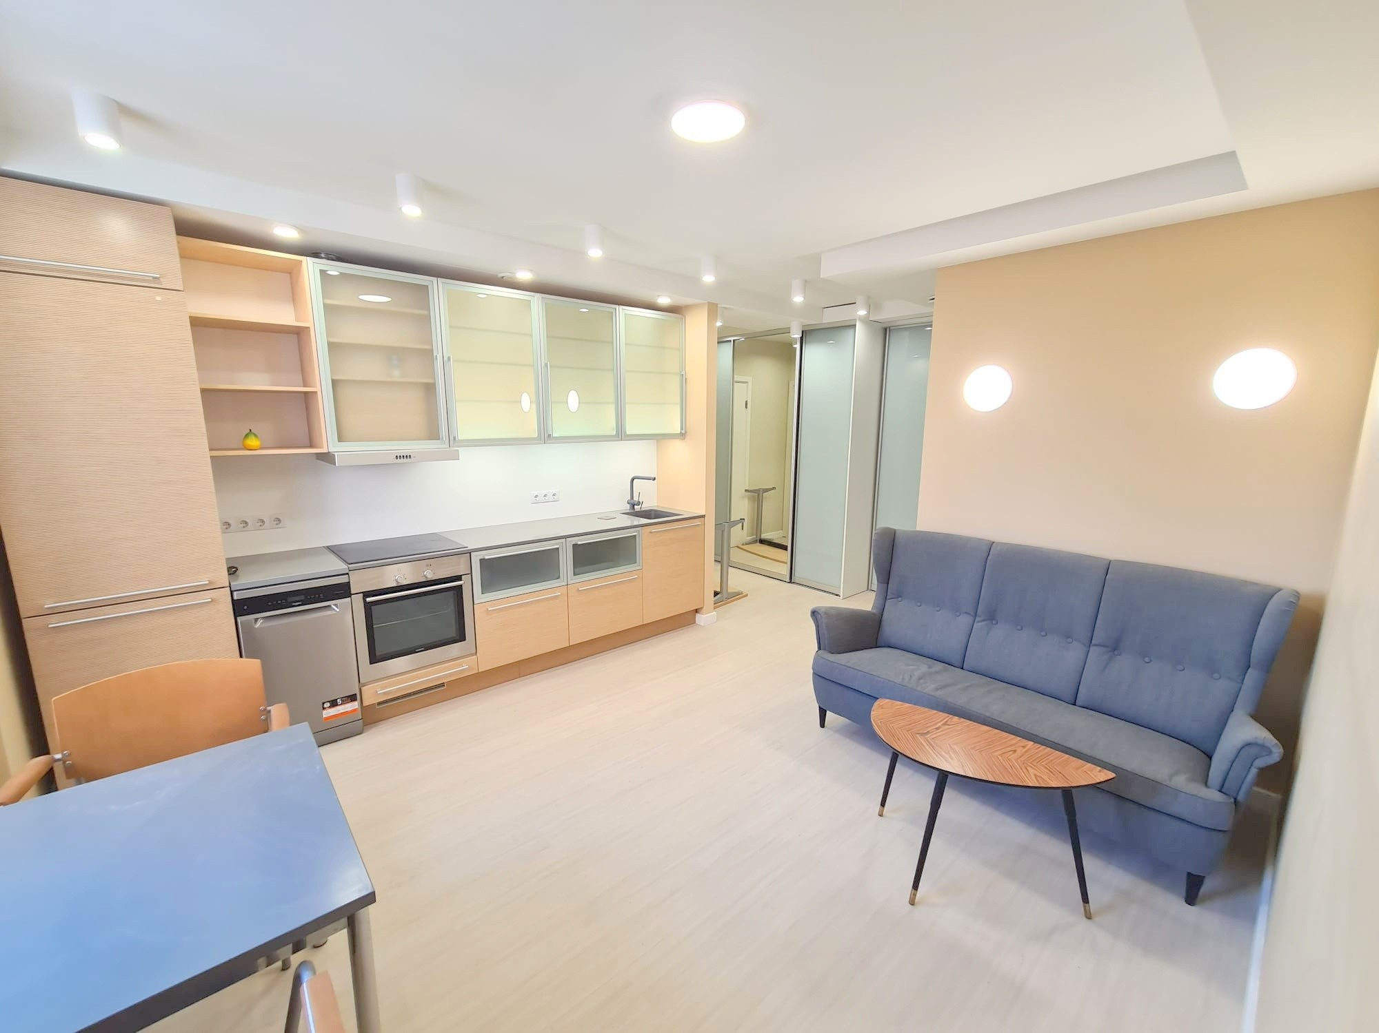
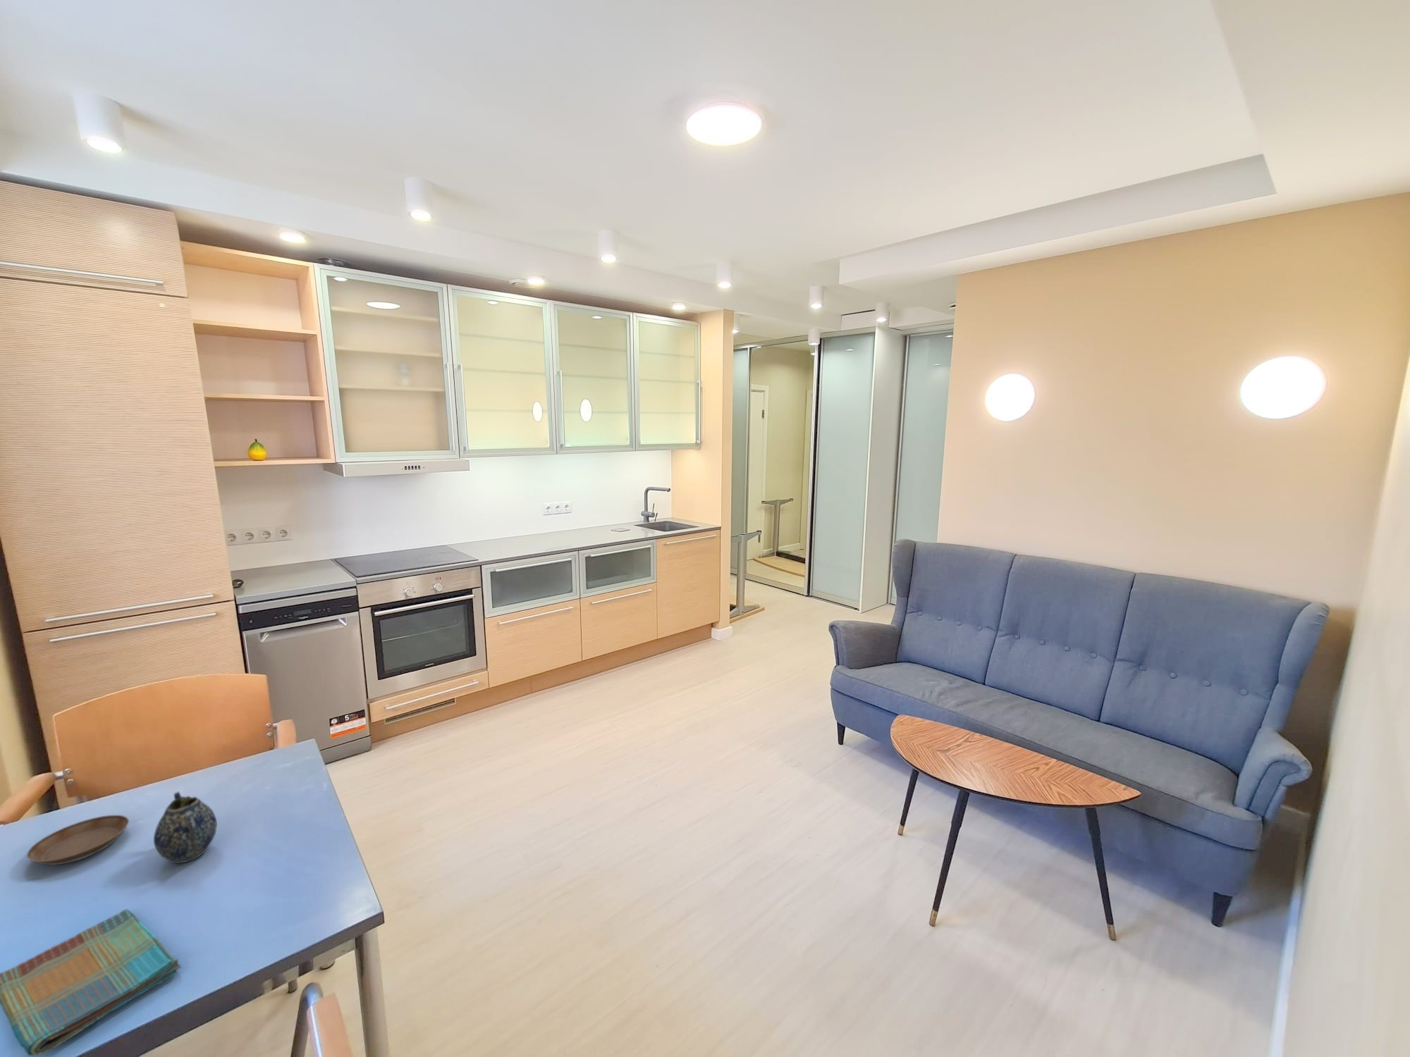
+ dish towel [0,908,182,1056]
+ teapot [153,791,218,864]
+ saucer [26,815,130,866]
